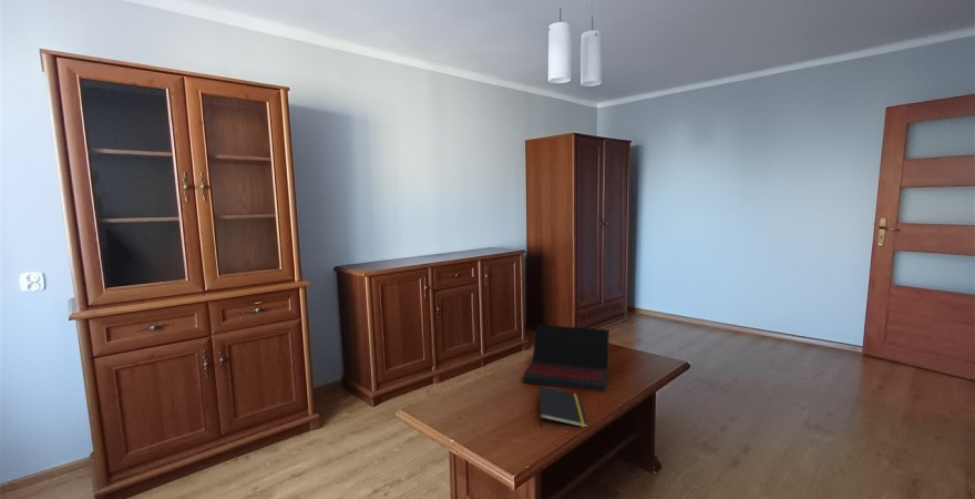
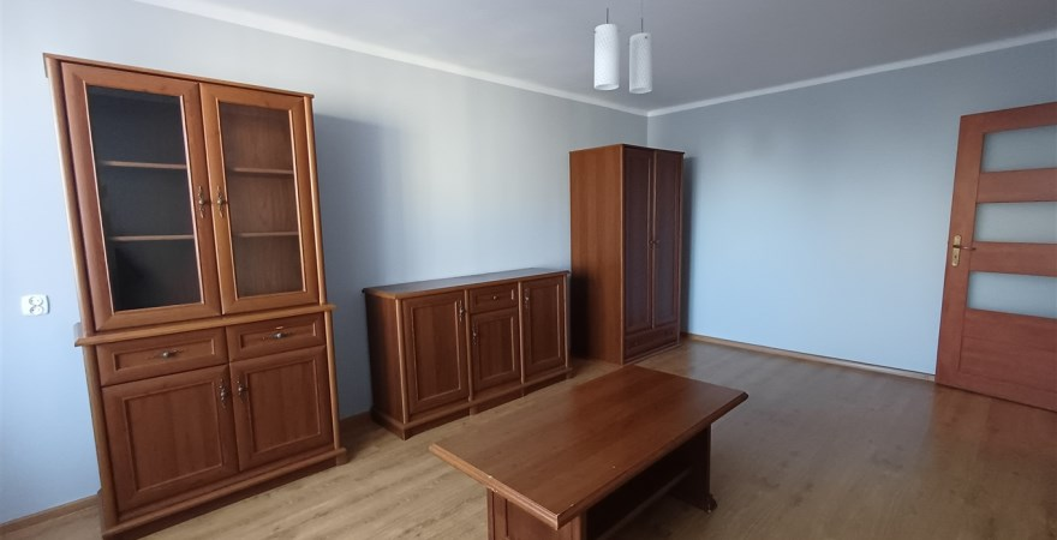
- notepad [537,385,589,429]
- laptop [522,324,610,393]
